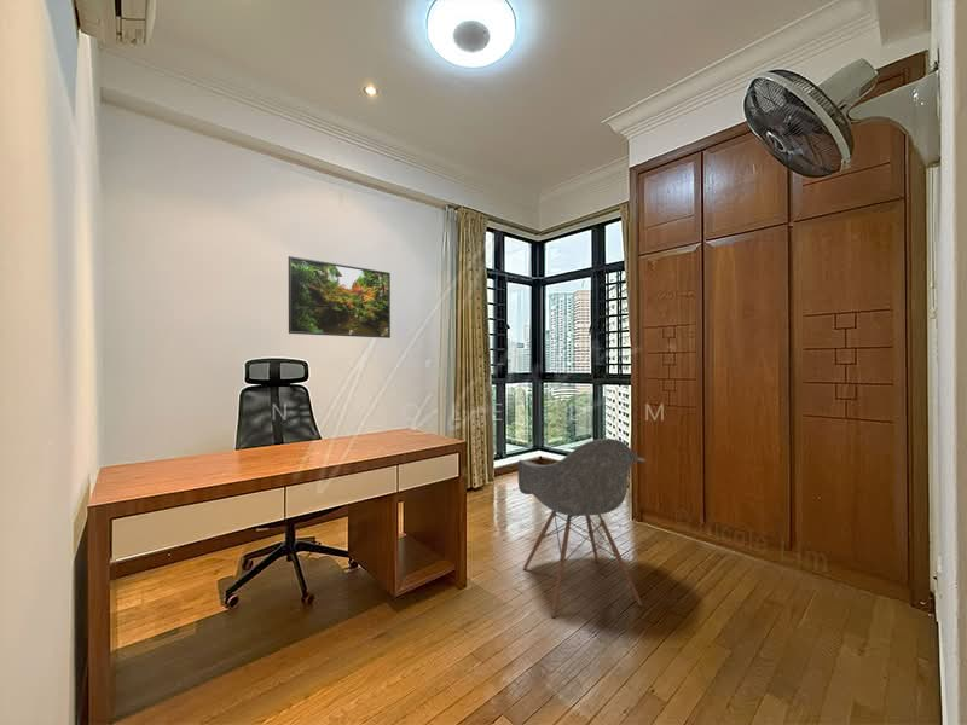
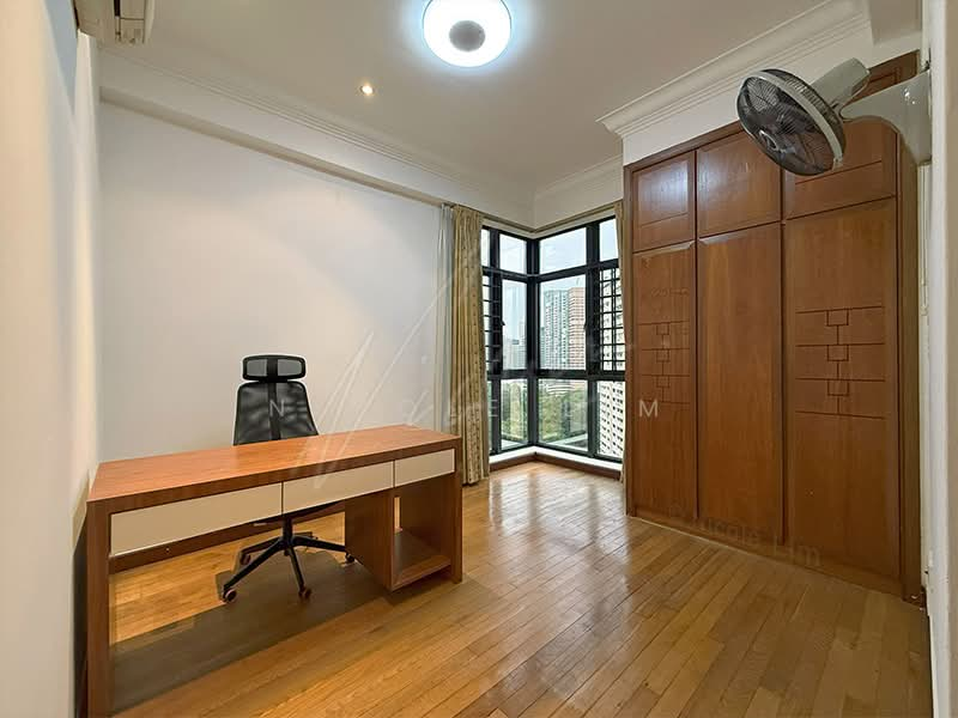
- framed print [288,255,392,340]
- armchair [517,437,647,619]
